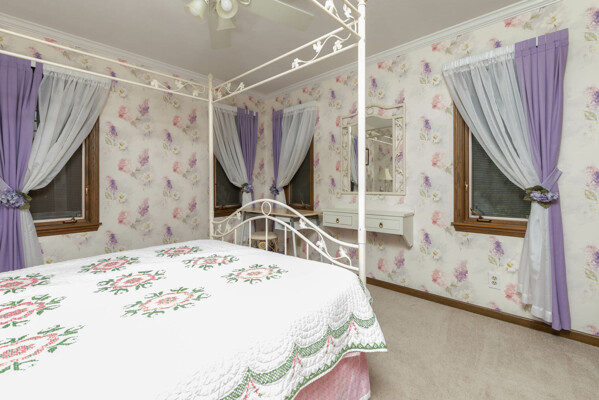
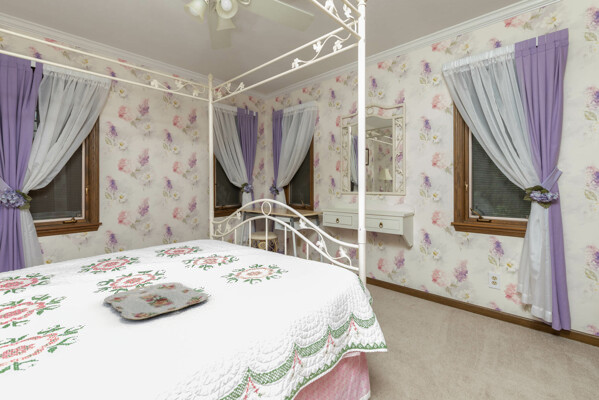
+ serving tray [103,281,208,321]
